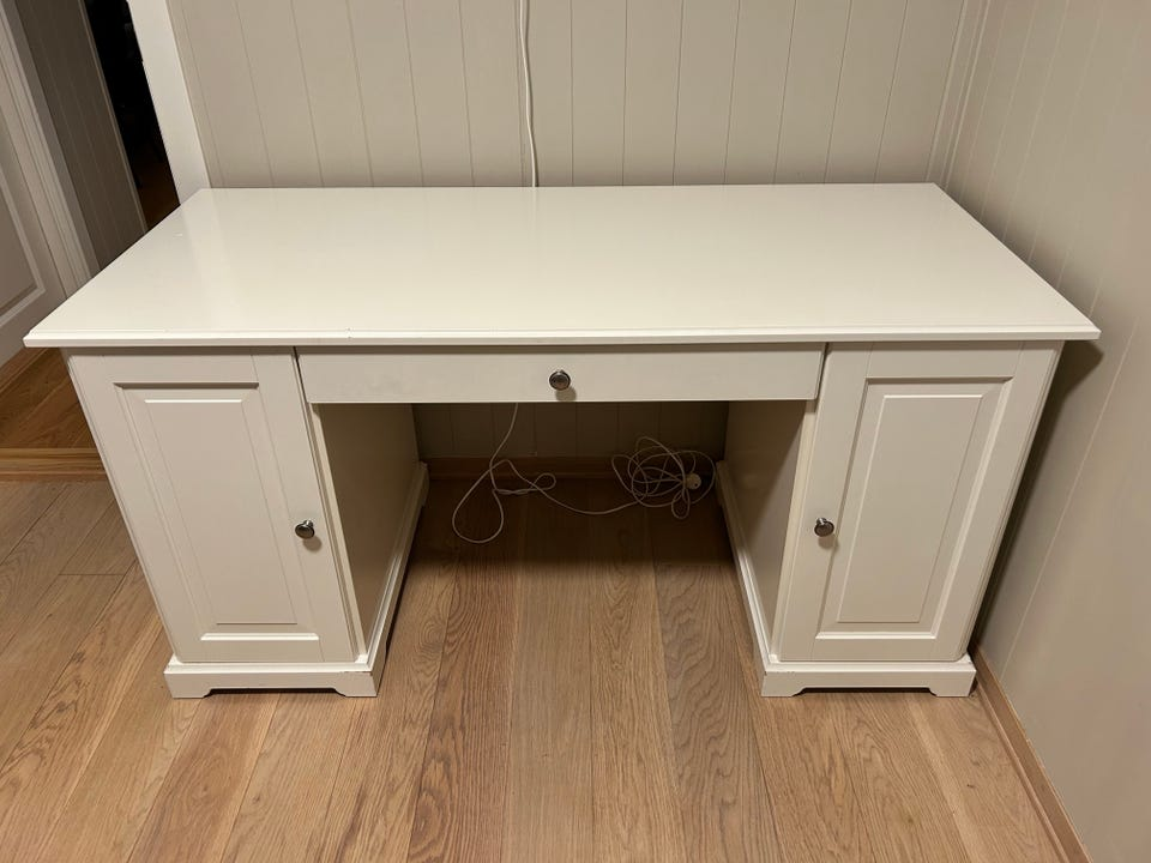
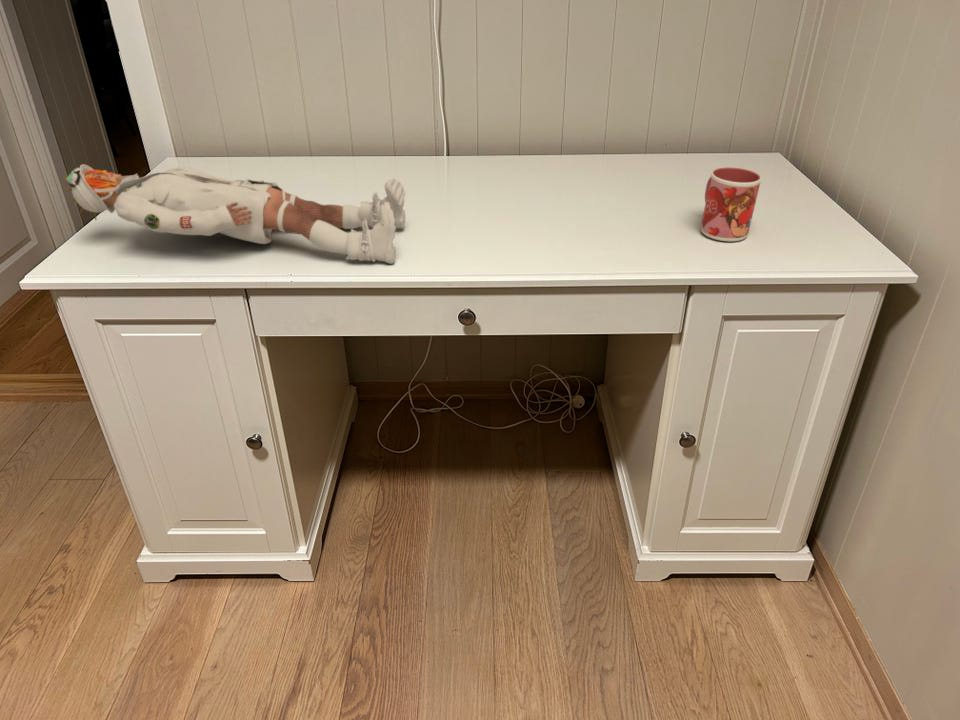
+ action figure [61,163,406,265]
+ mug [700,166,762,242]
